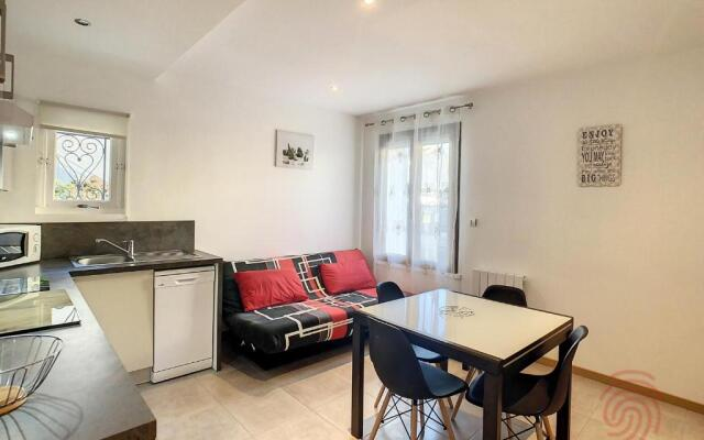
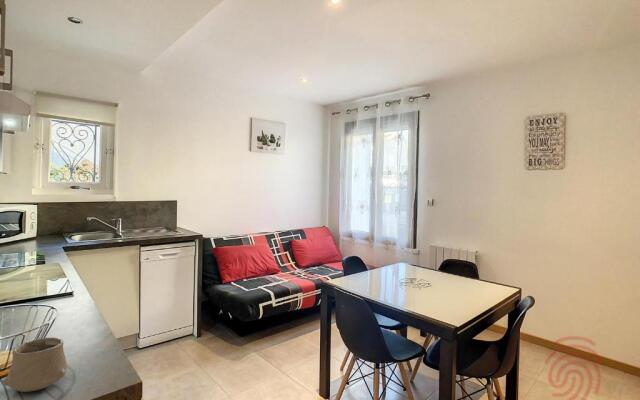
+ cup [2,336,68,393]
